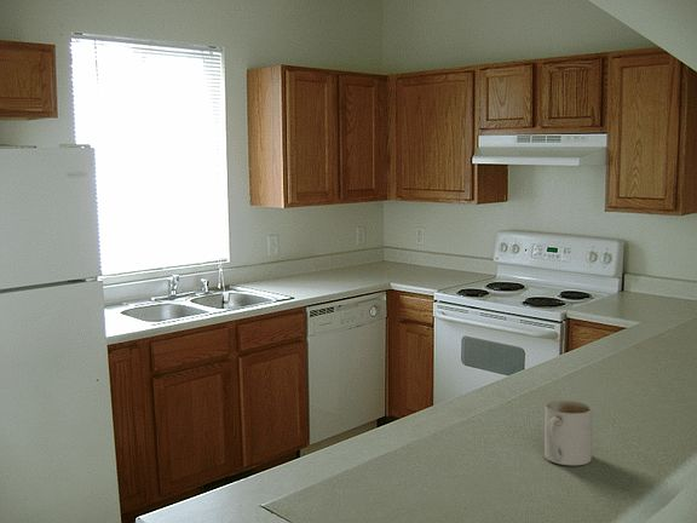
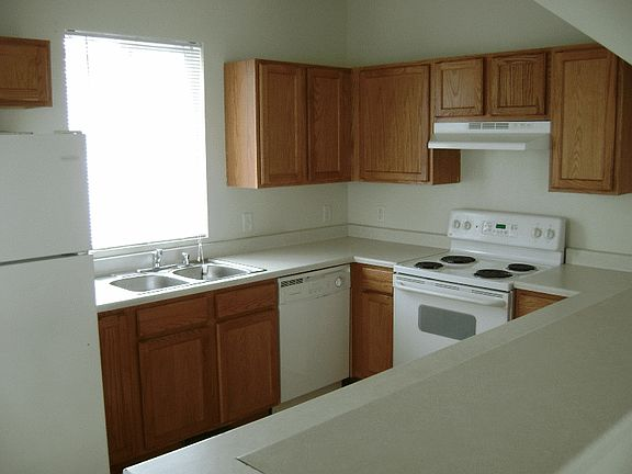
- mug [543,400,594,466]
